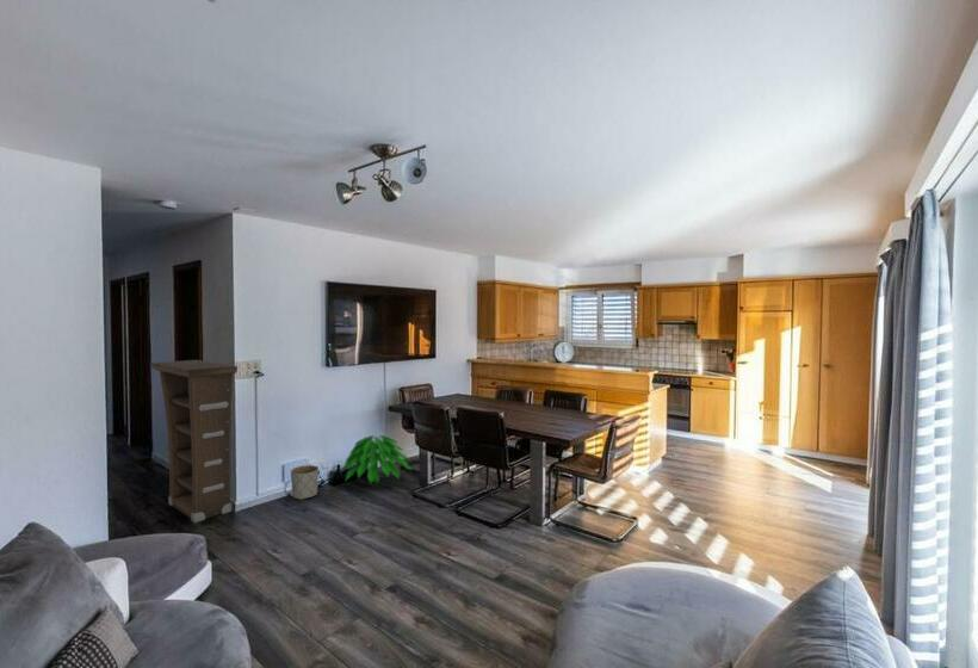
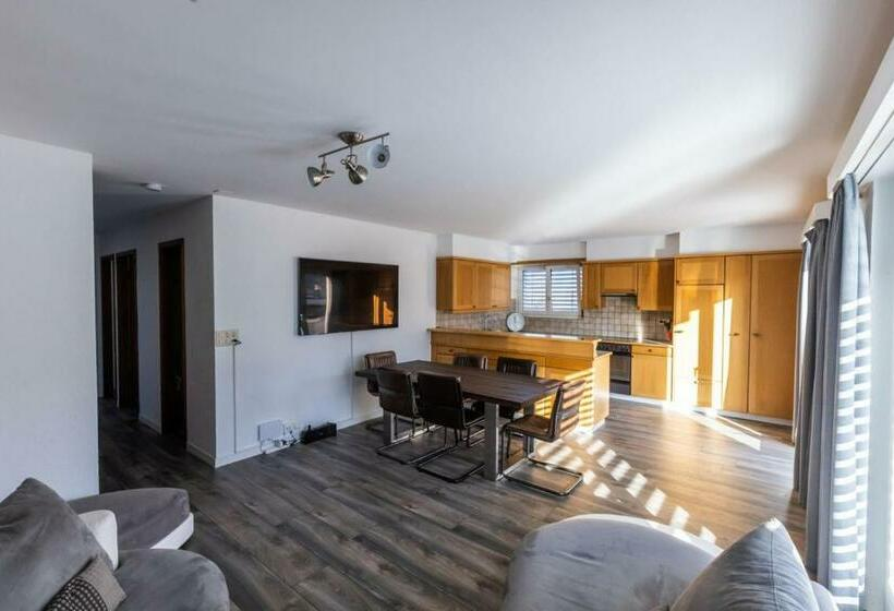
- indoor plant [339,432,413,484]
- planter [290,464,320,501]
- cabinet [149,359,239,524]
